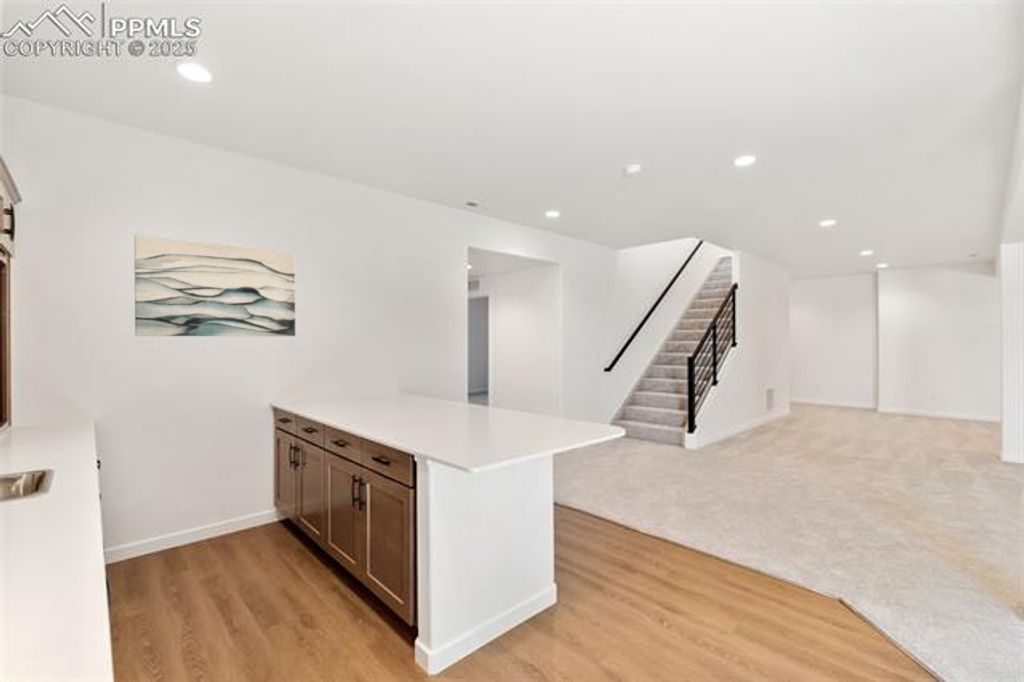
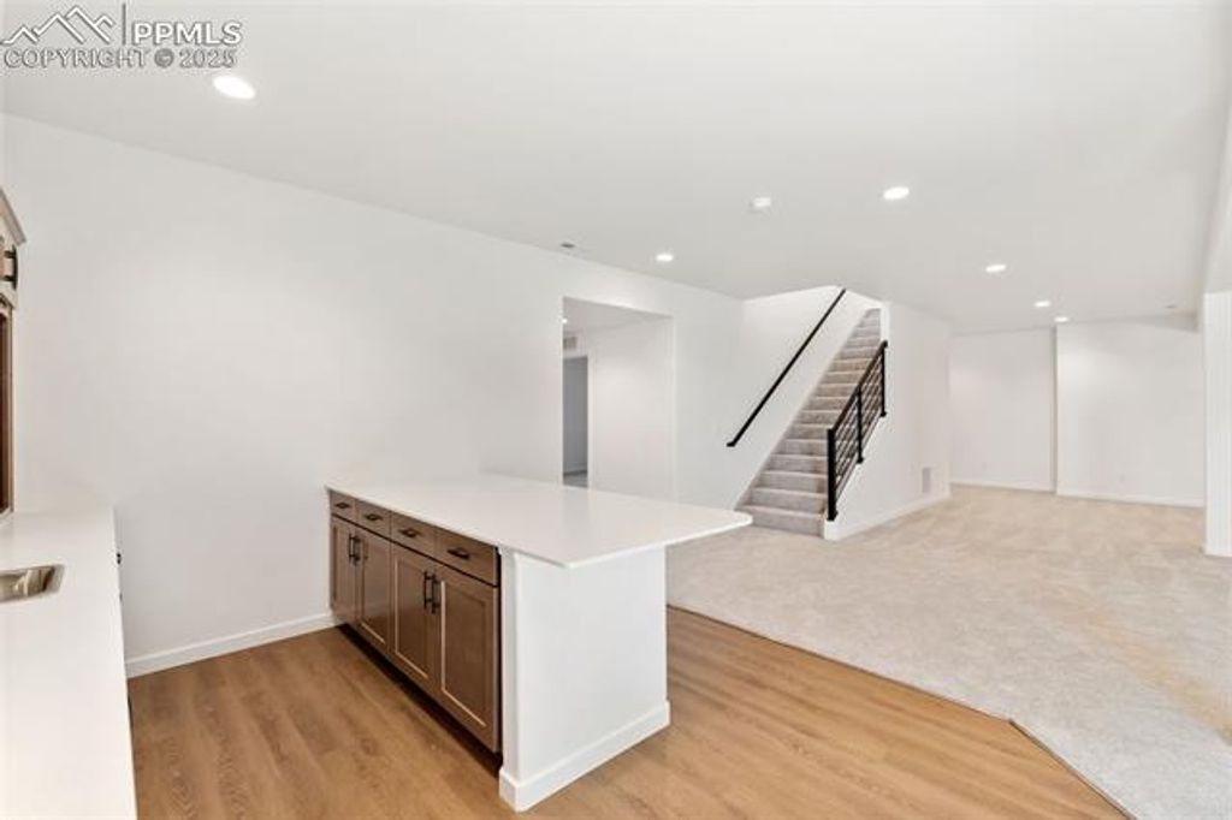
- wall art [133,233,296,337]
